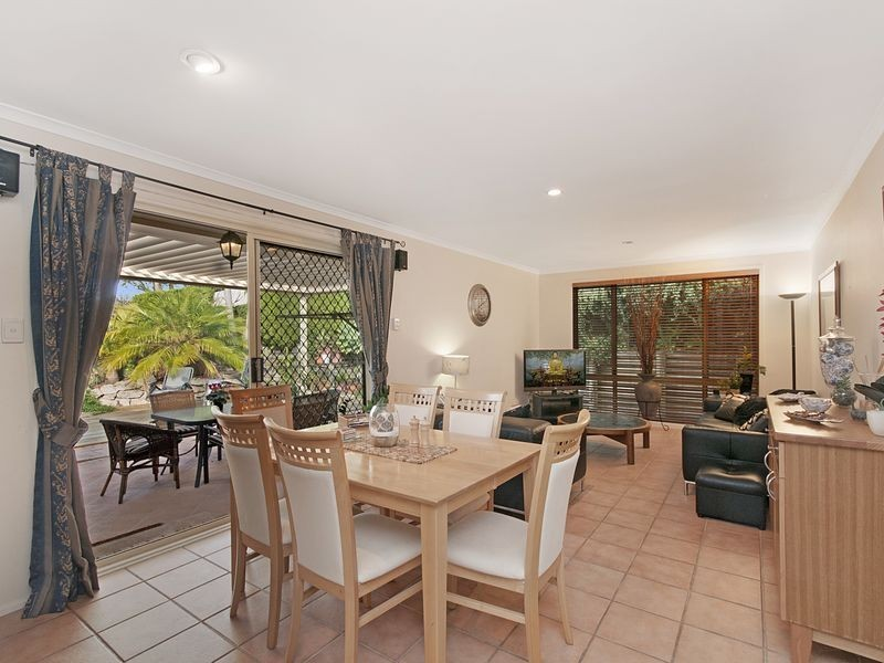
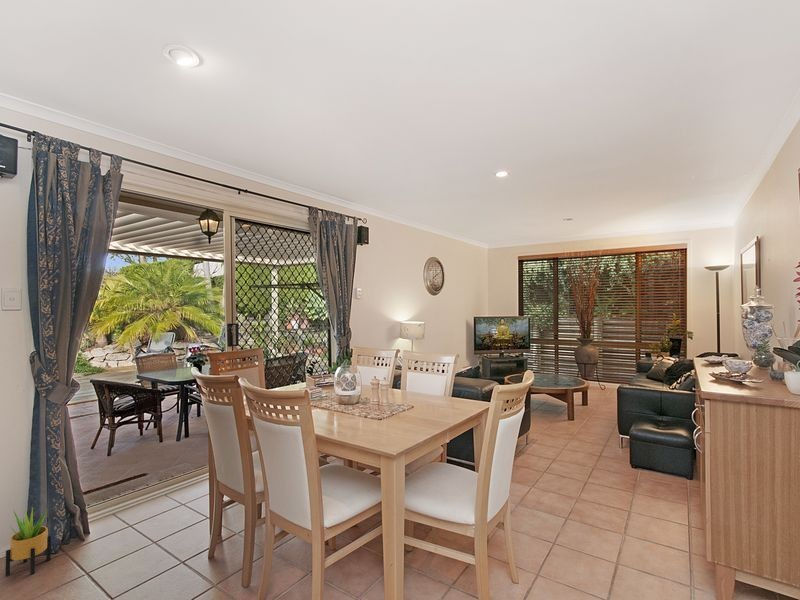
+ potted plant [4,507,52,577]
